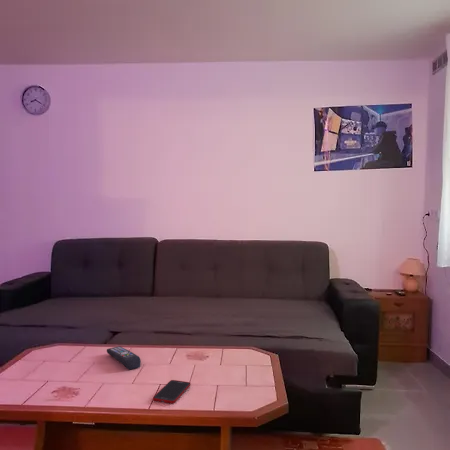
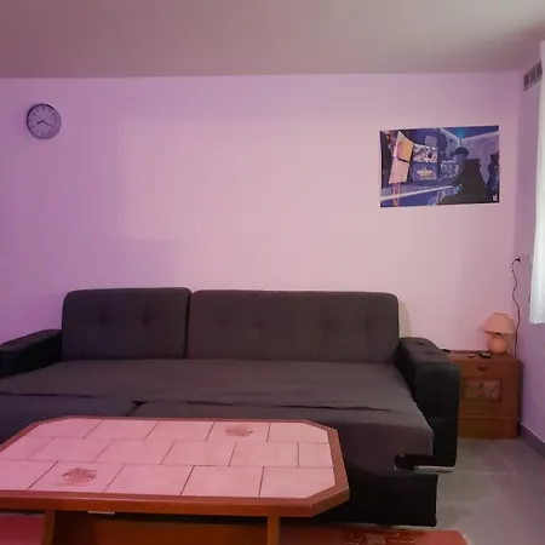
- remote control [106,346,142,371]
- cell phone [152,379,192,405]
